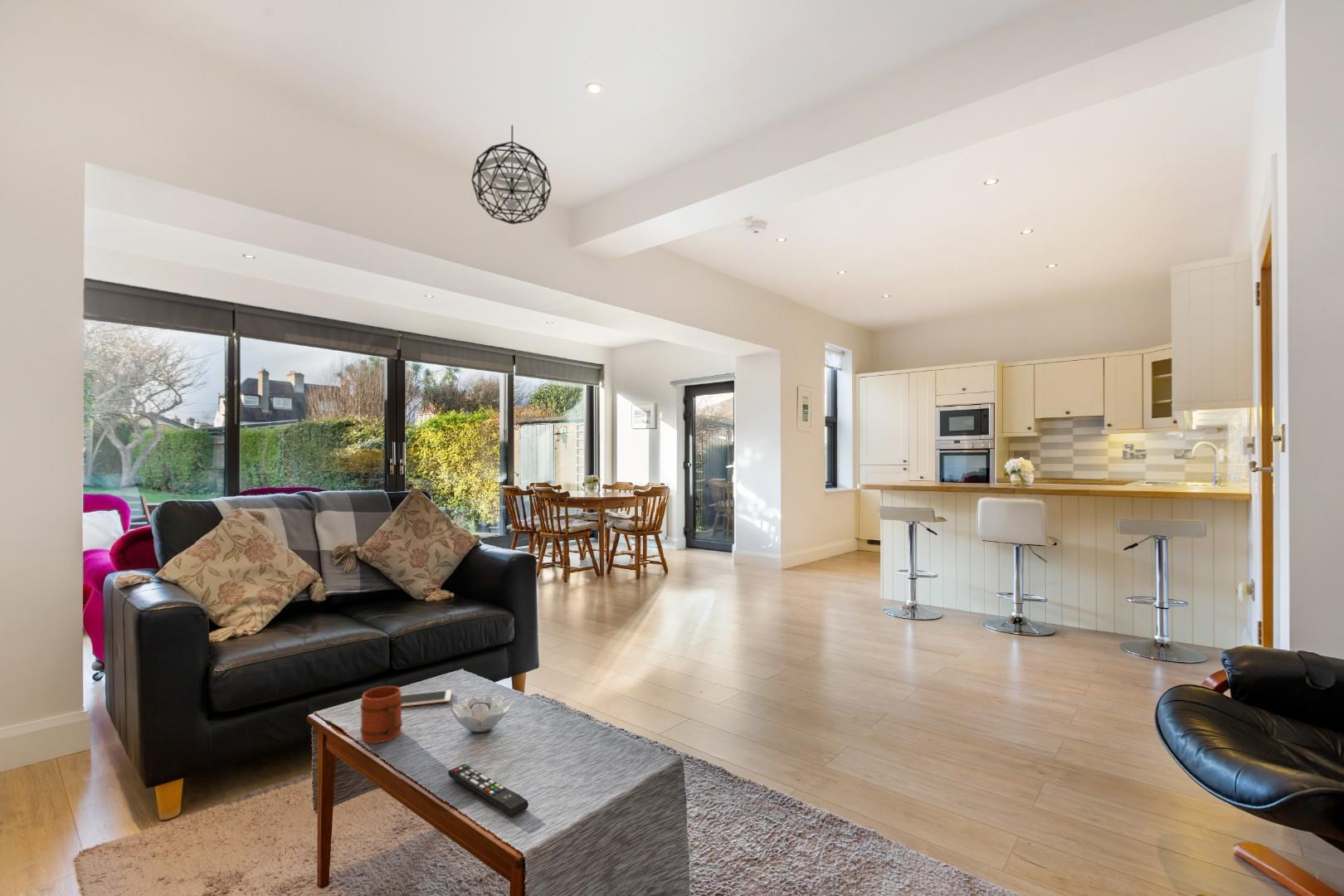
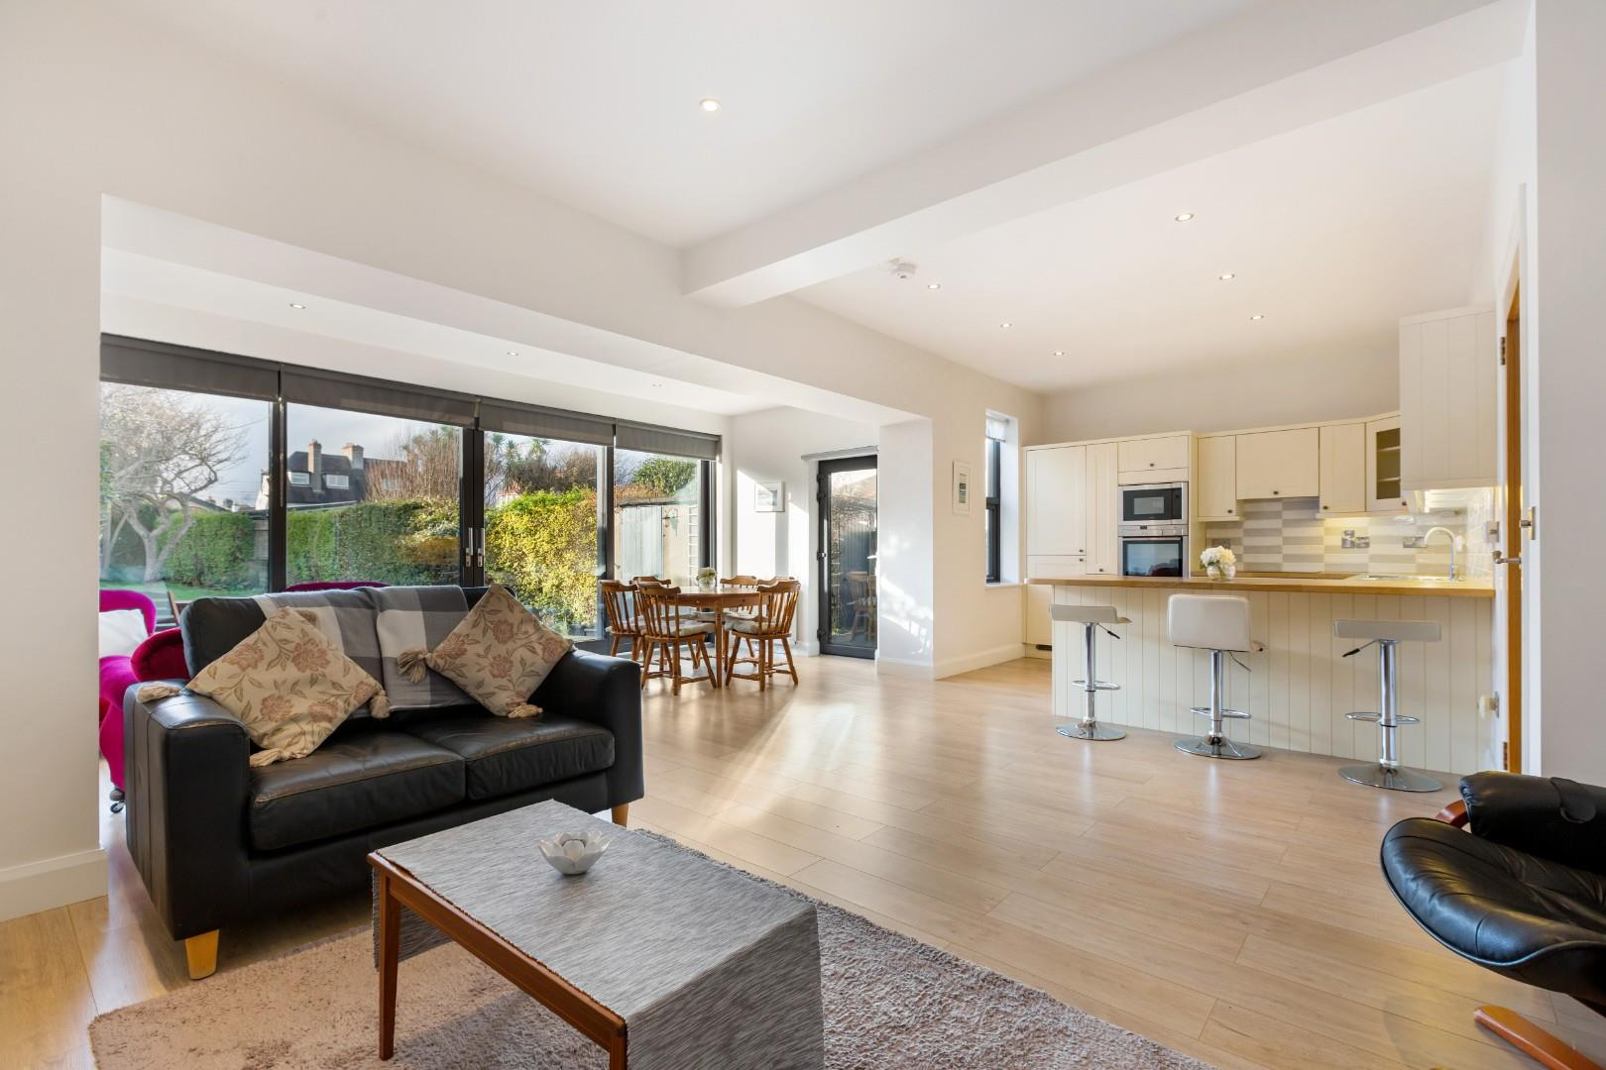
- pendant light [470,124,552,225]
- remote control [447,763,529,818]
- mug [359,685,403,744]
- cell phone [401,689,452,708]
